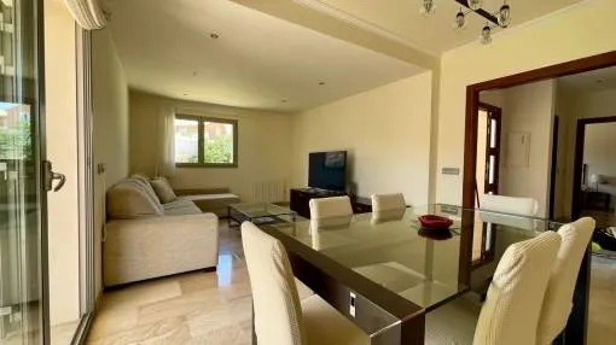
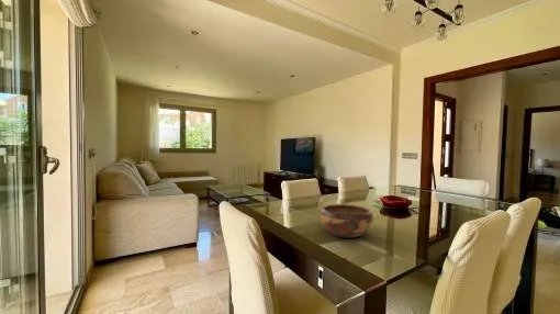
+ decorative bowl [318,203,374,239]
